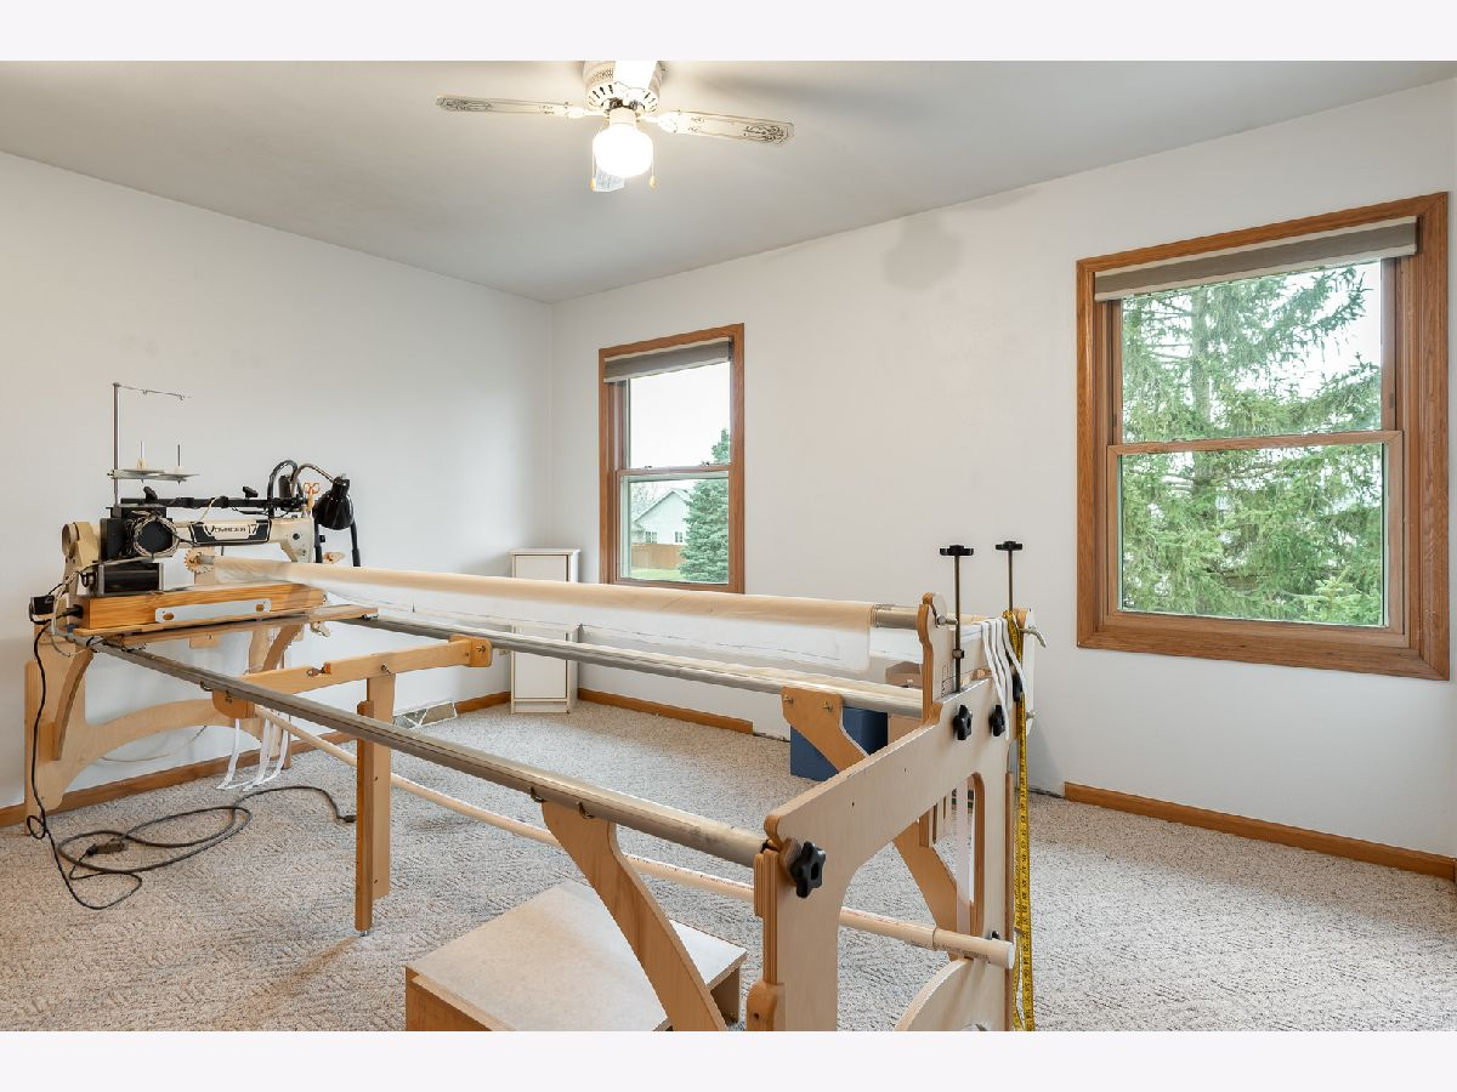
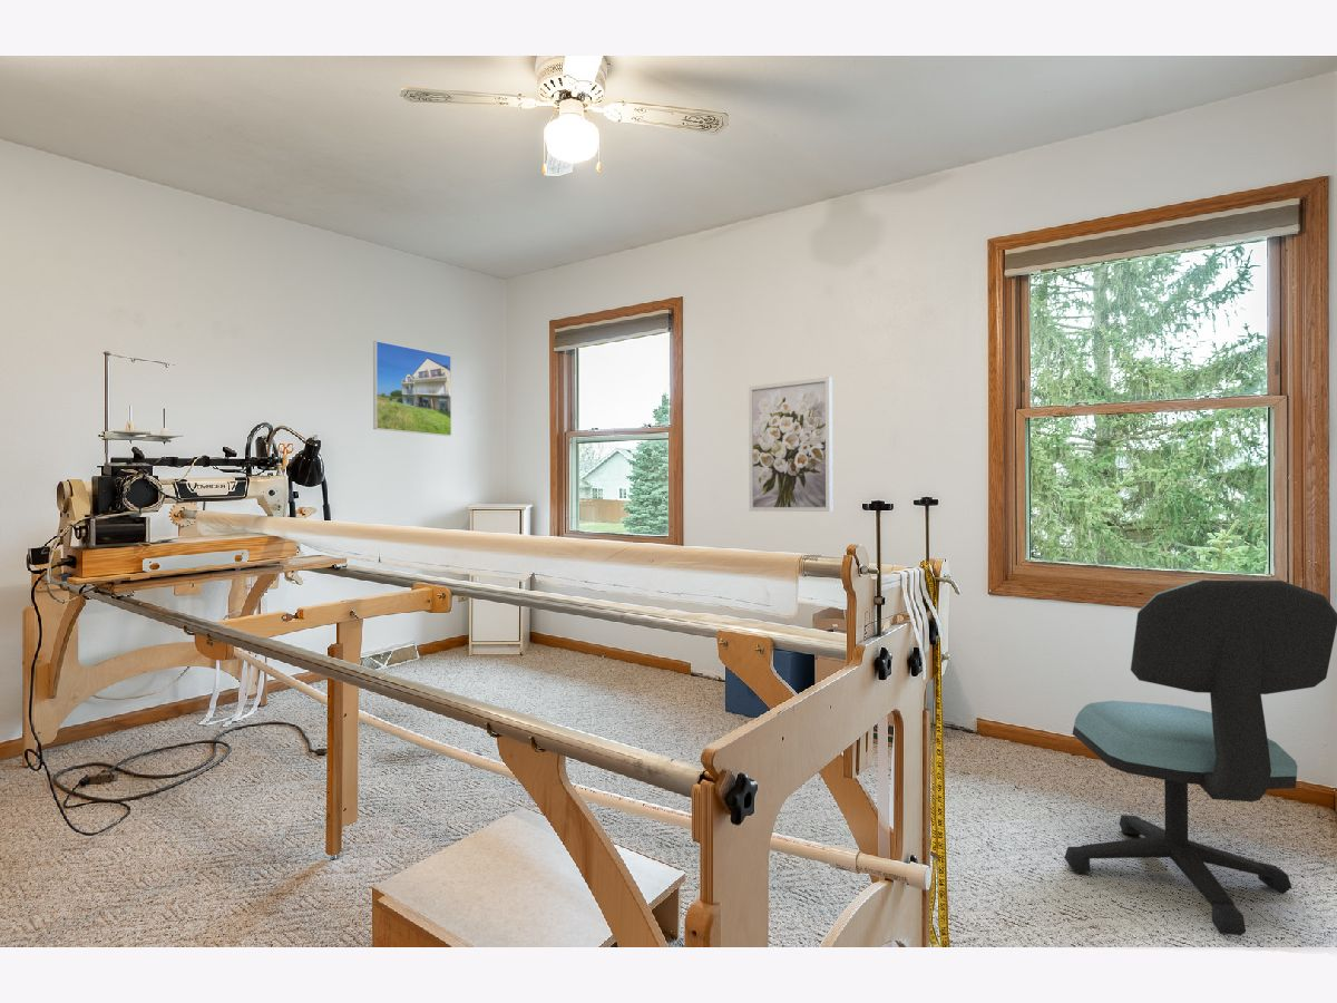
+ office chair [1063,580,1337,936]
+ wall art [748,376,833,513]
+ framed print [372,340,452,437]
